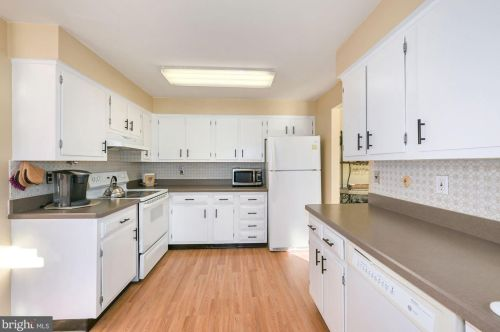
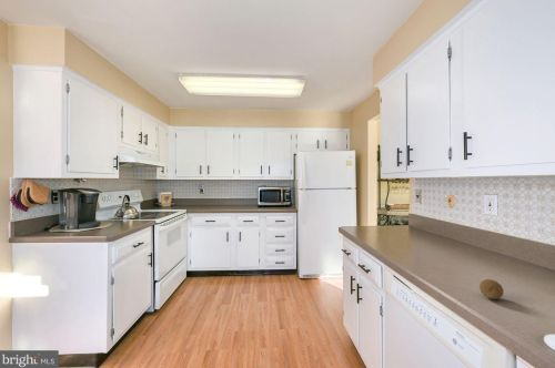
+ fruit [478,278,505,300]
